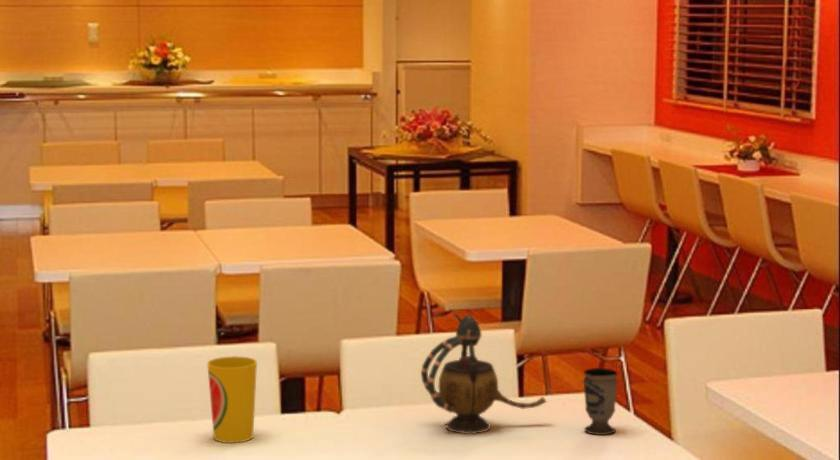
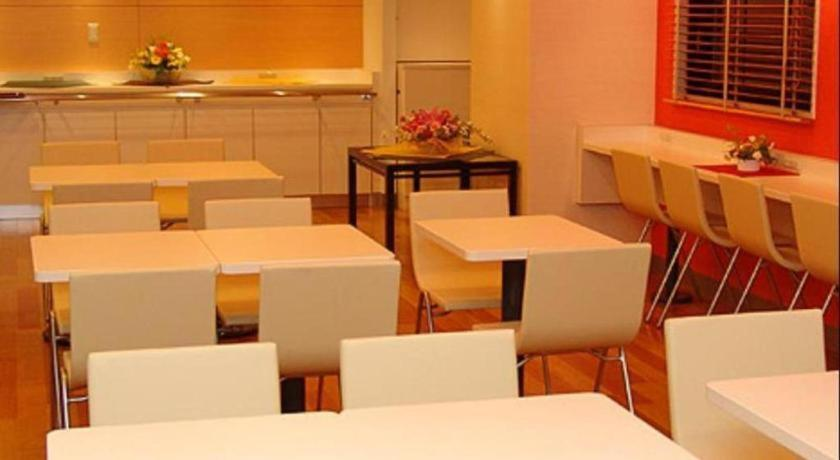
- teapot [420,313,548,435]
- cup [206,355,258,444]
- cup [582,367,619,436]
